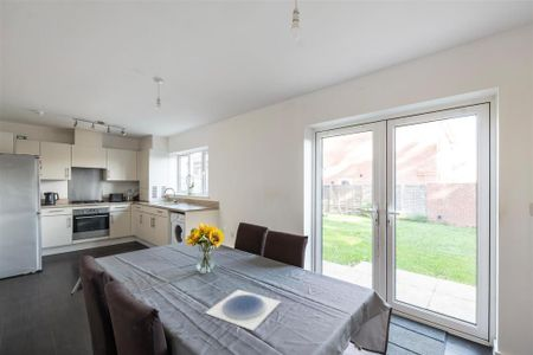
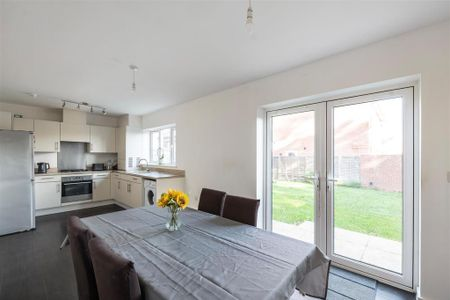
- plate [204,289,282,331]
